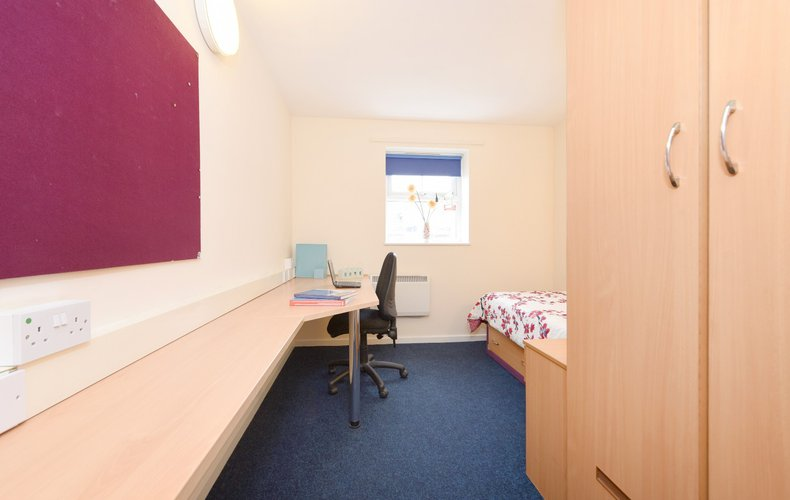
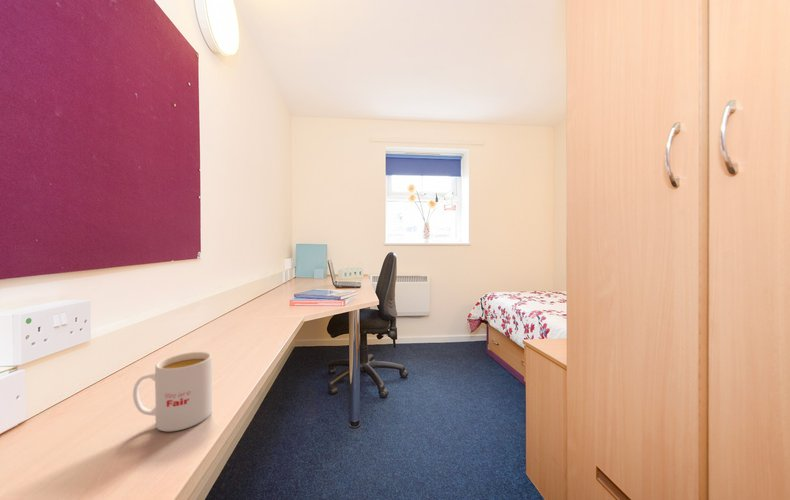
+ mug [132,351,213,432]
